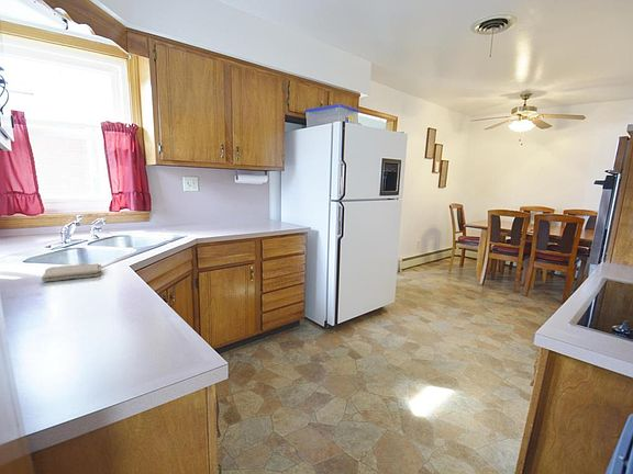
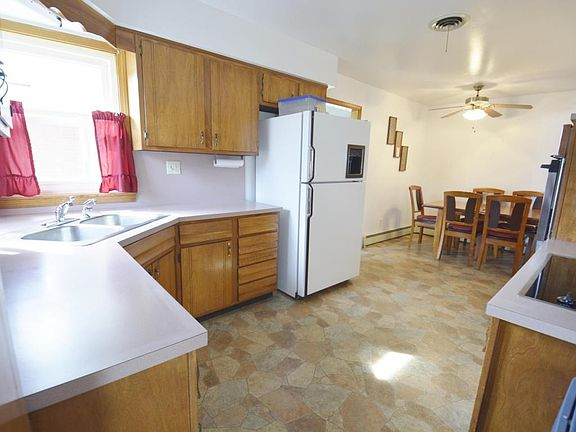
- washcloth [41,262,102,282]
